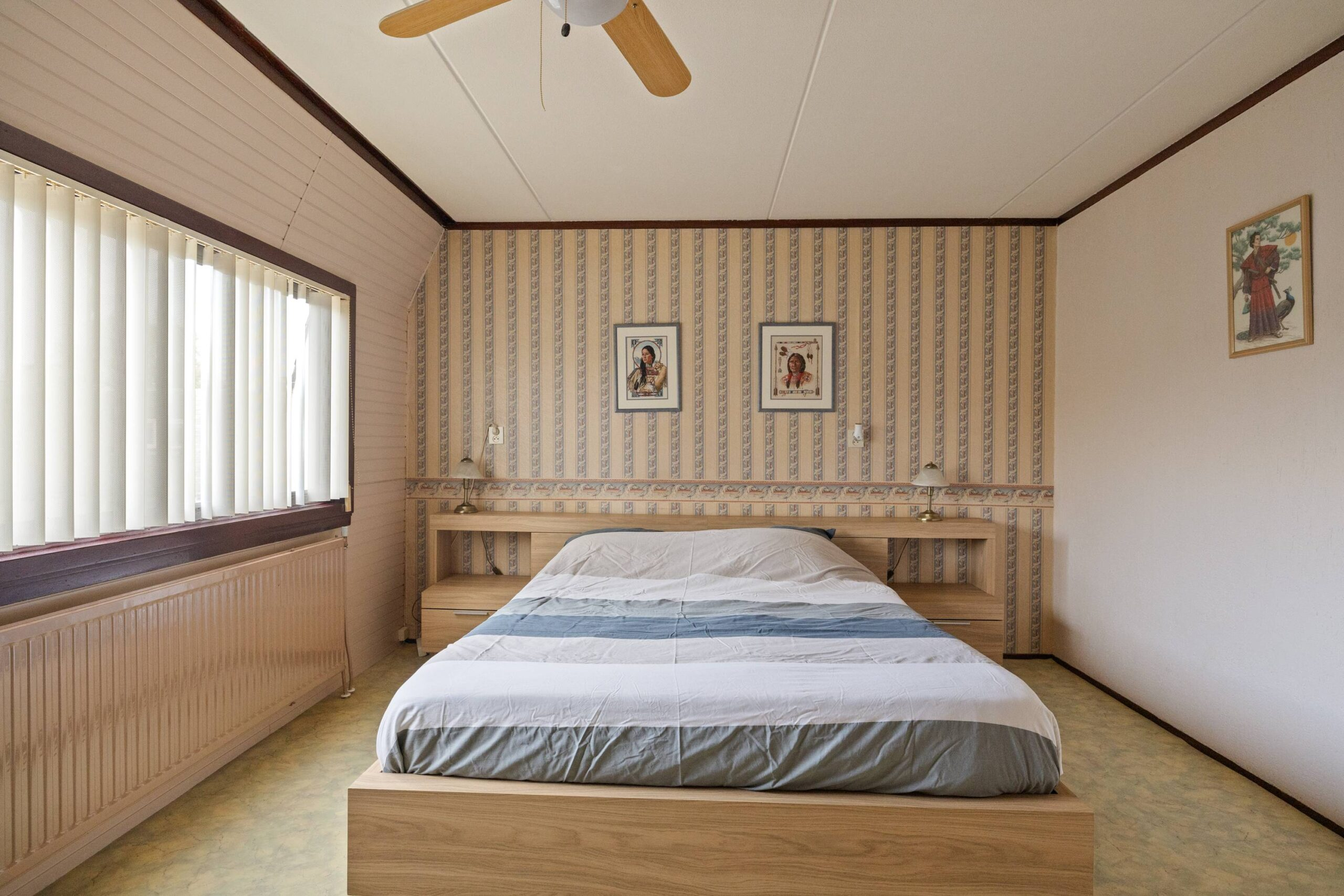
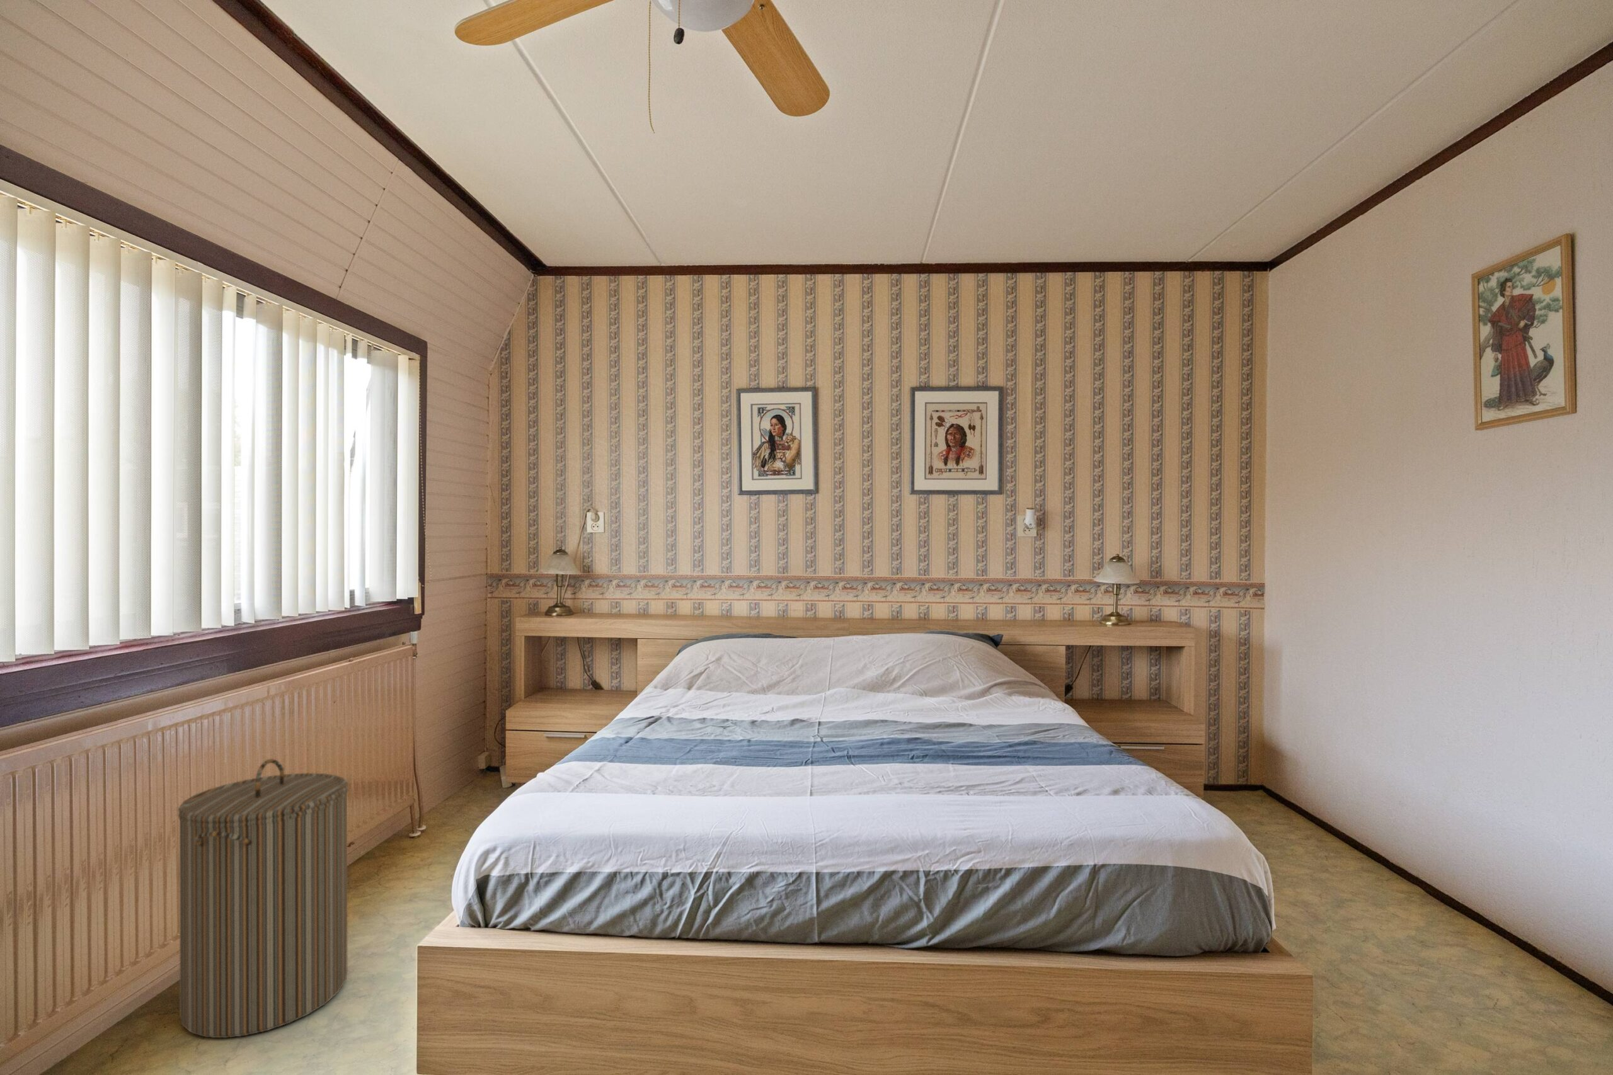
+ laundry hamper [178,758,349,1039]
